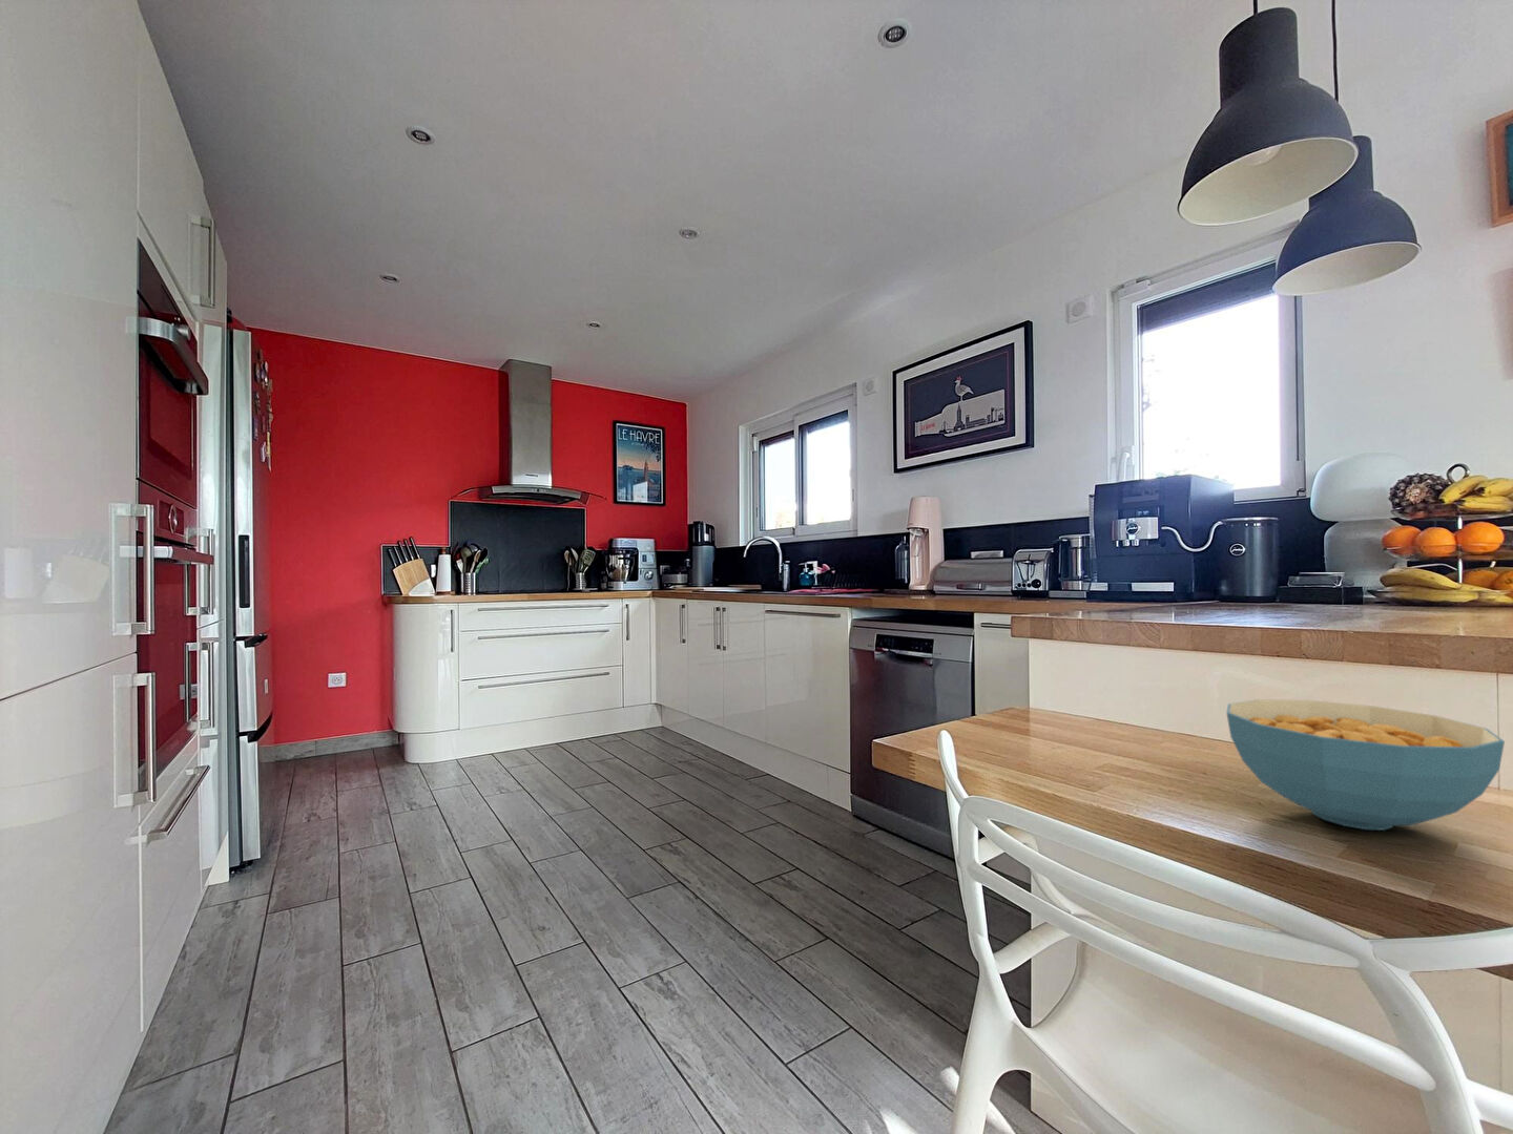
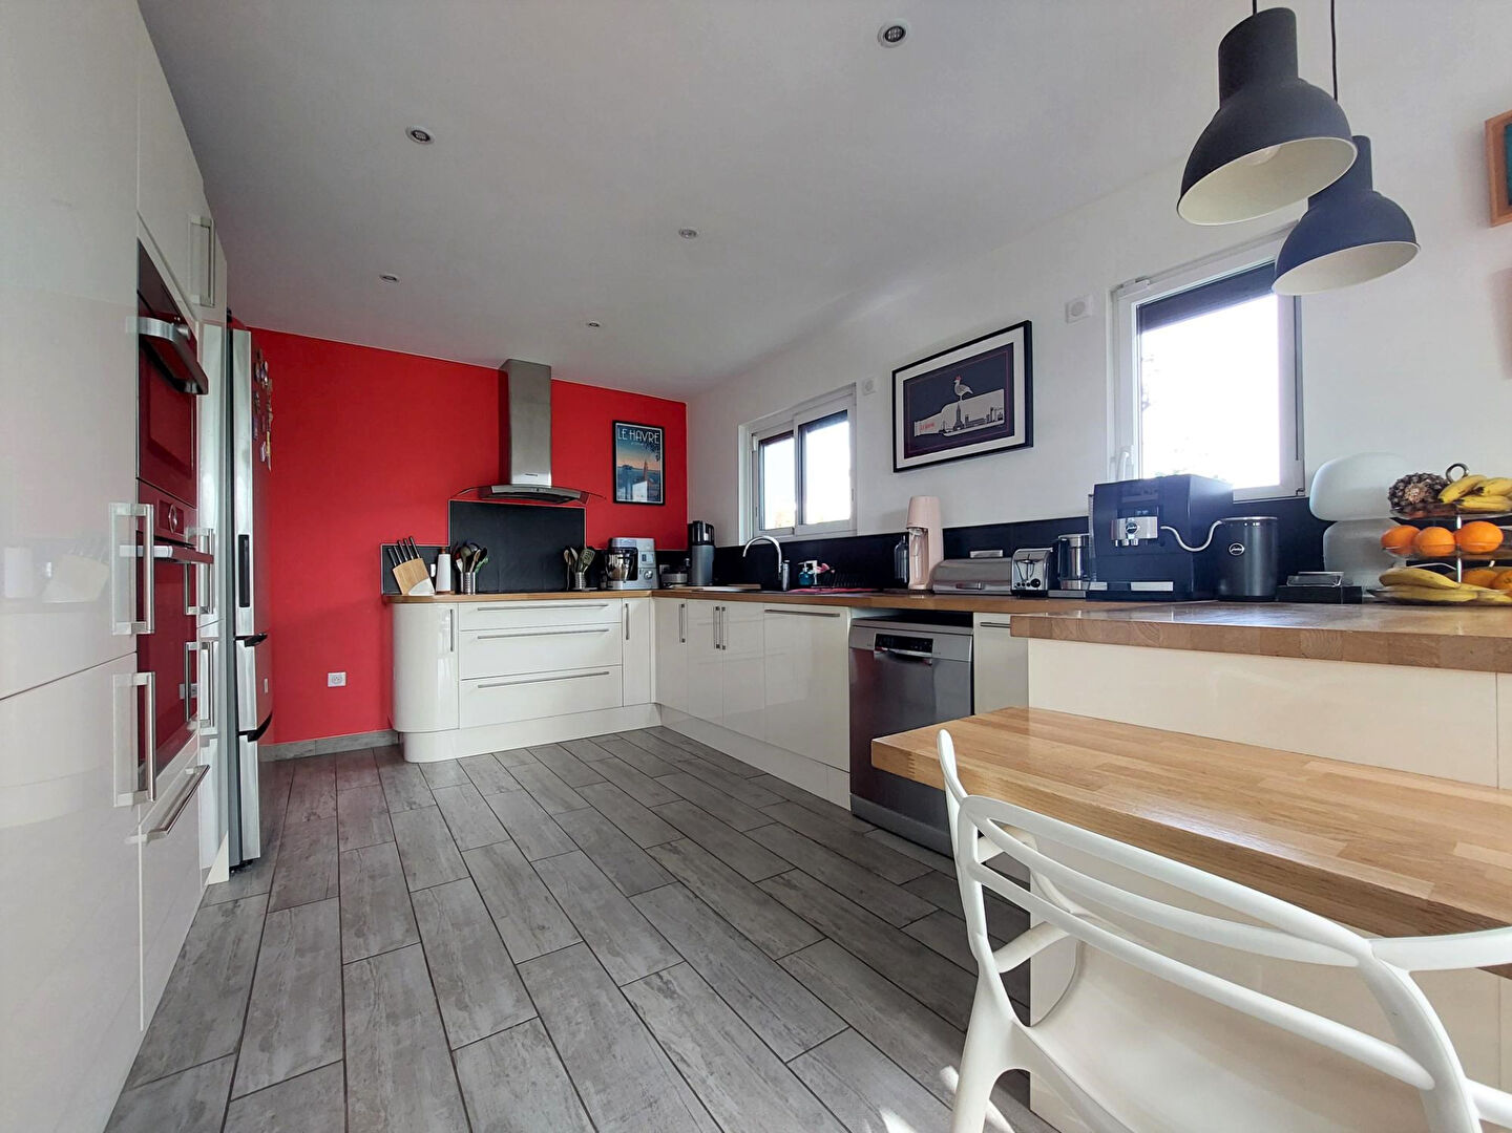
- cereal bowl [1225,698,1506,831]
